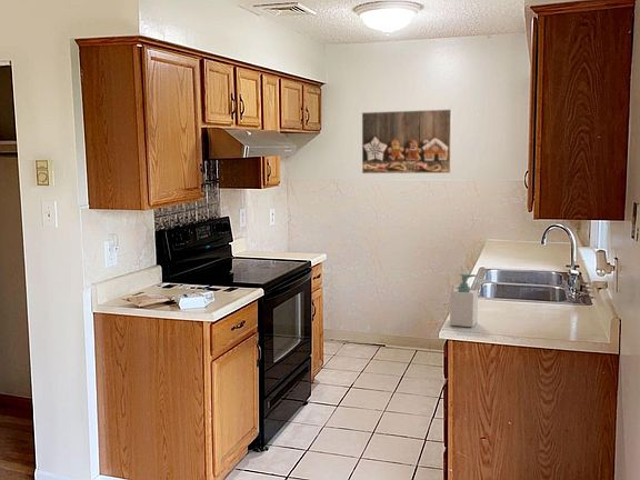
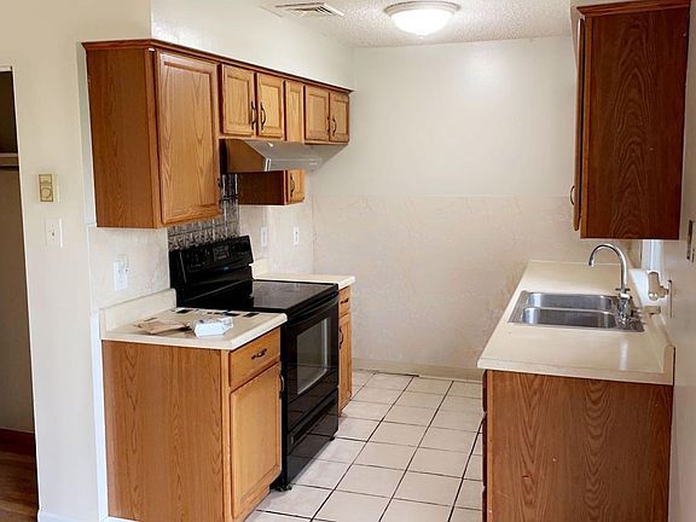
- soap bottle [449,272,479,328]
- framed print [361,108,452,174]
